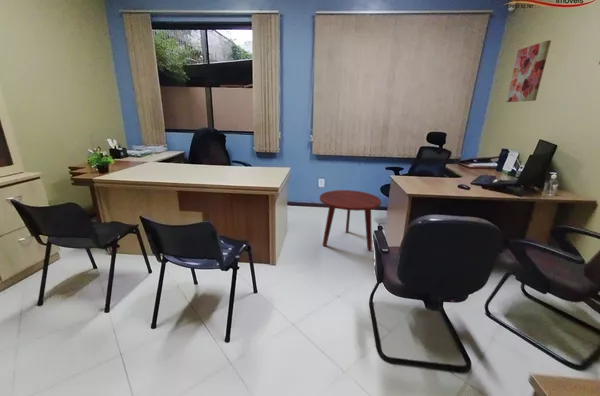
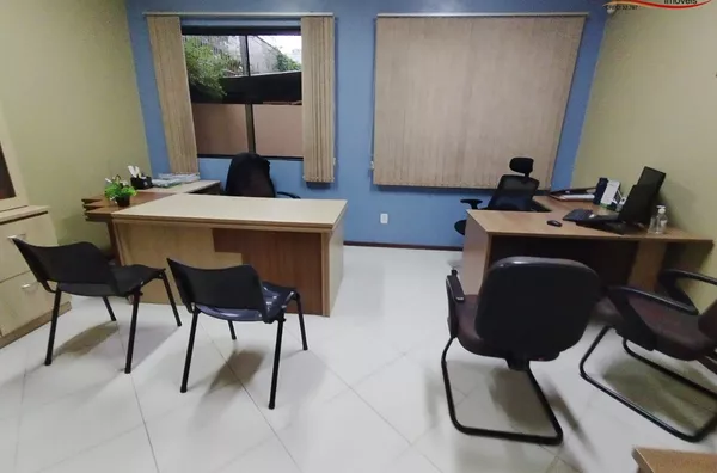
- wall art [505,39,552,103]
- side table [319,189,382,252]
